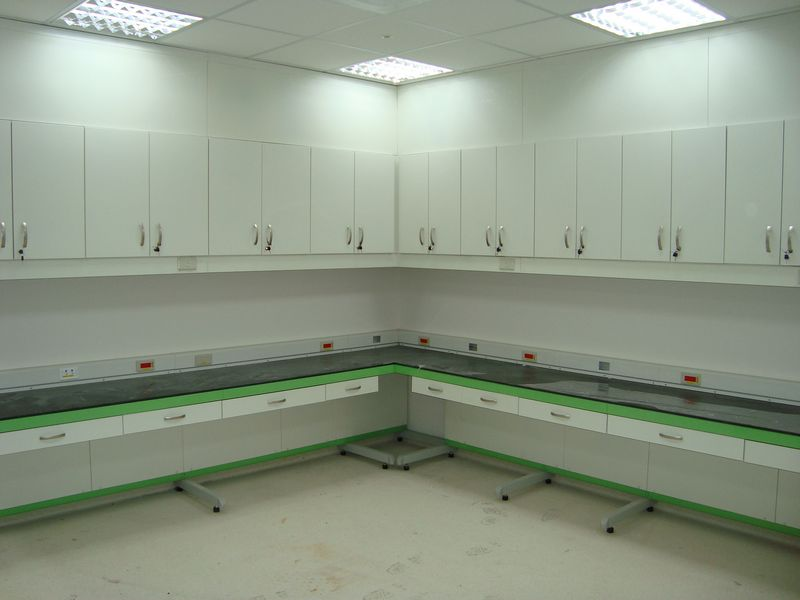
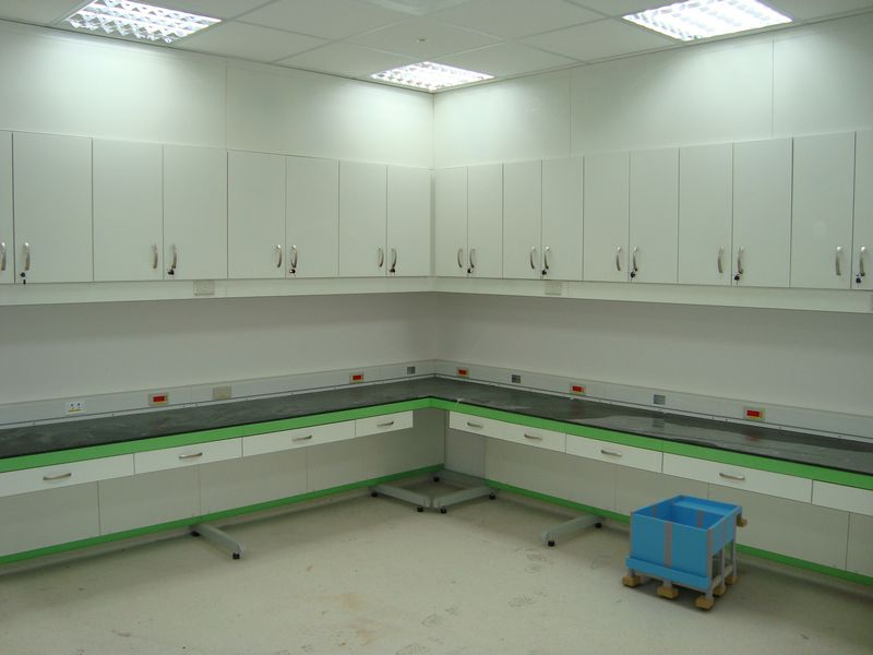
+ storage bin [621,493,749,610]
